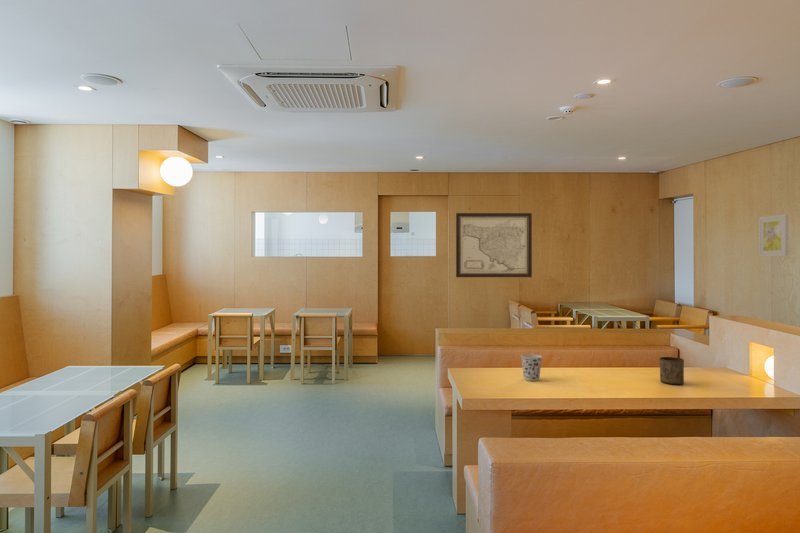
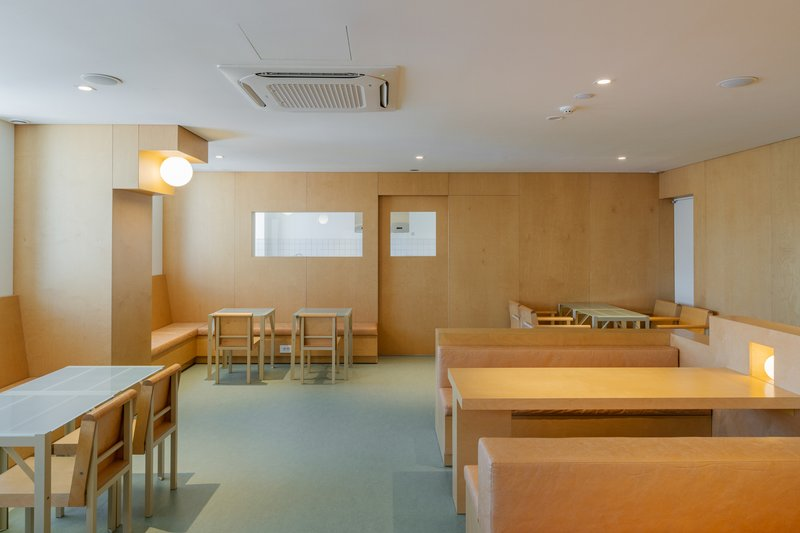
- cup [520,353,543,382]
- wall art [758,213,789,258]
- wall art [455,212,533,278]
- cup [659,356,685,385]
